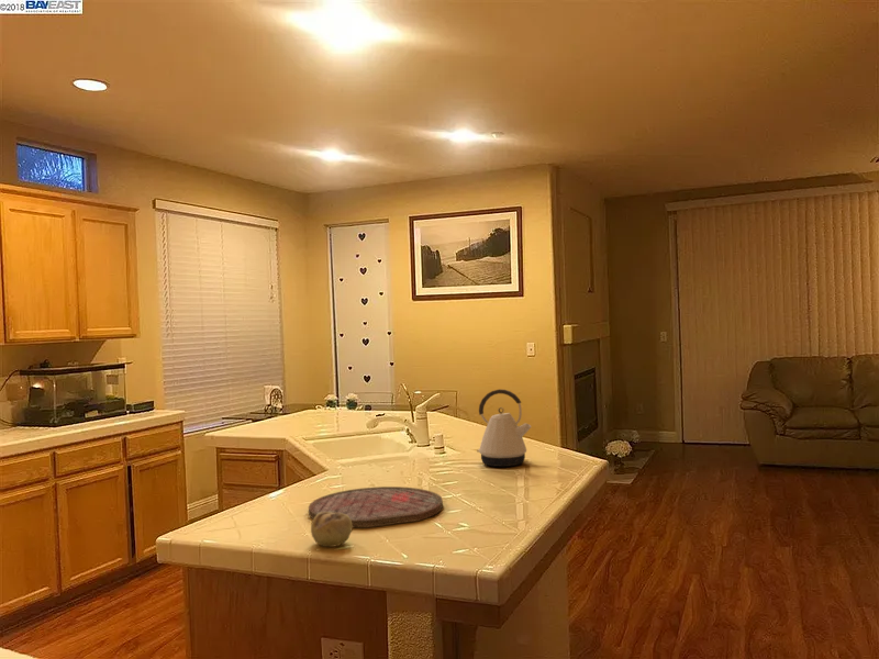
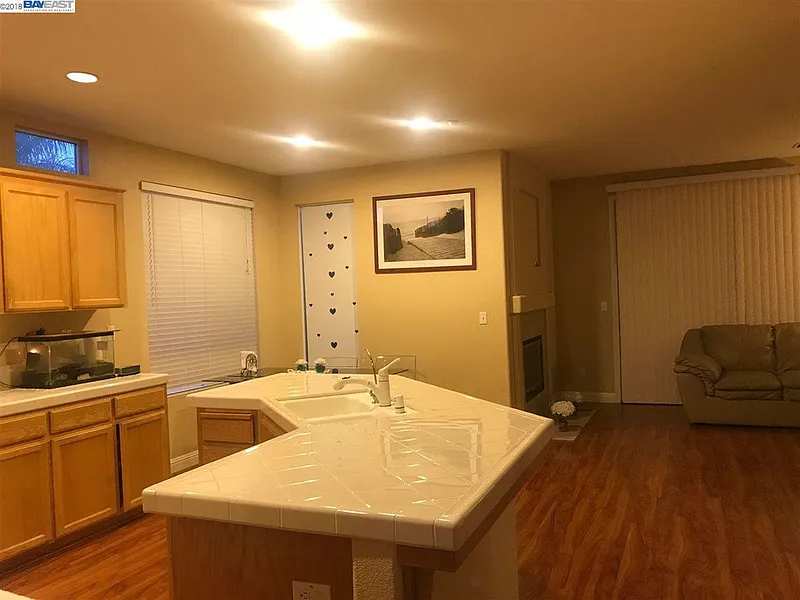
- cutting board [308,485,444,528]
- fruit [310,512,354,548]
- kettle [476,388,532,468]
